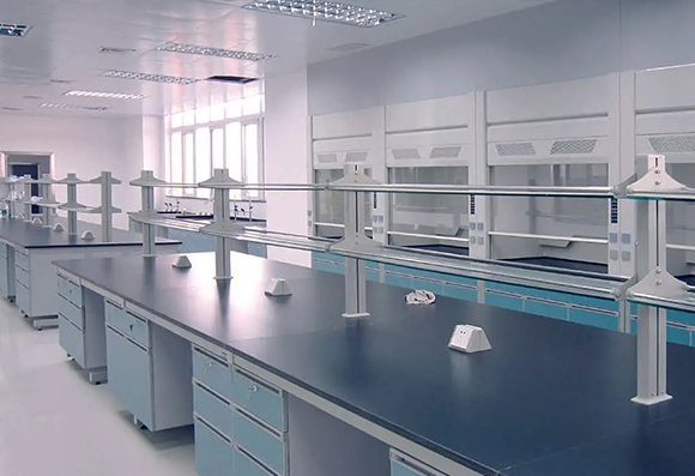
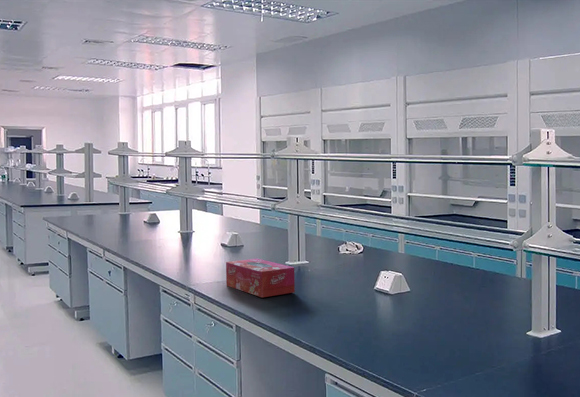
+ tissue box [225,258,296,298]
